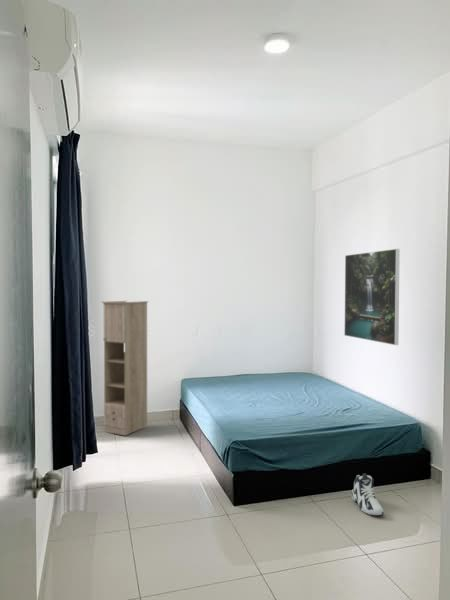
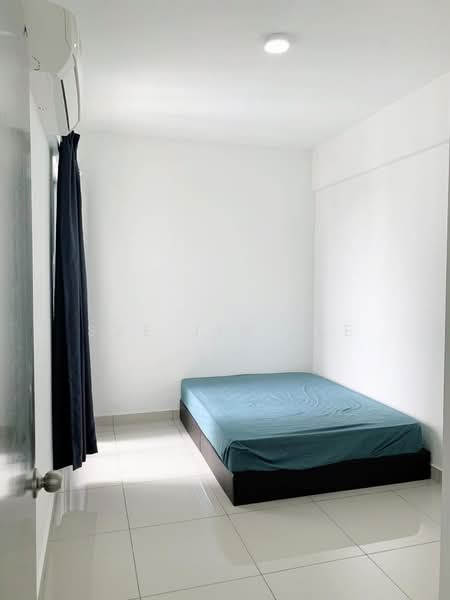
- storage cabinet [101,300,149,436]
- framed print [343,248,401,346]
- sneaker [351,473,385,516]
